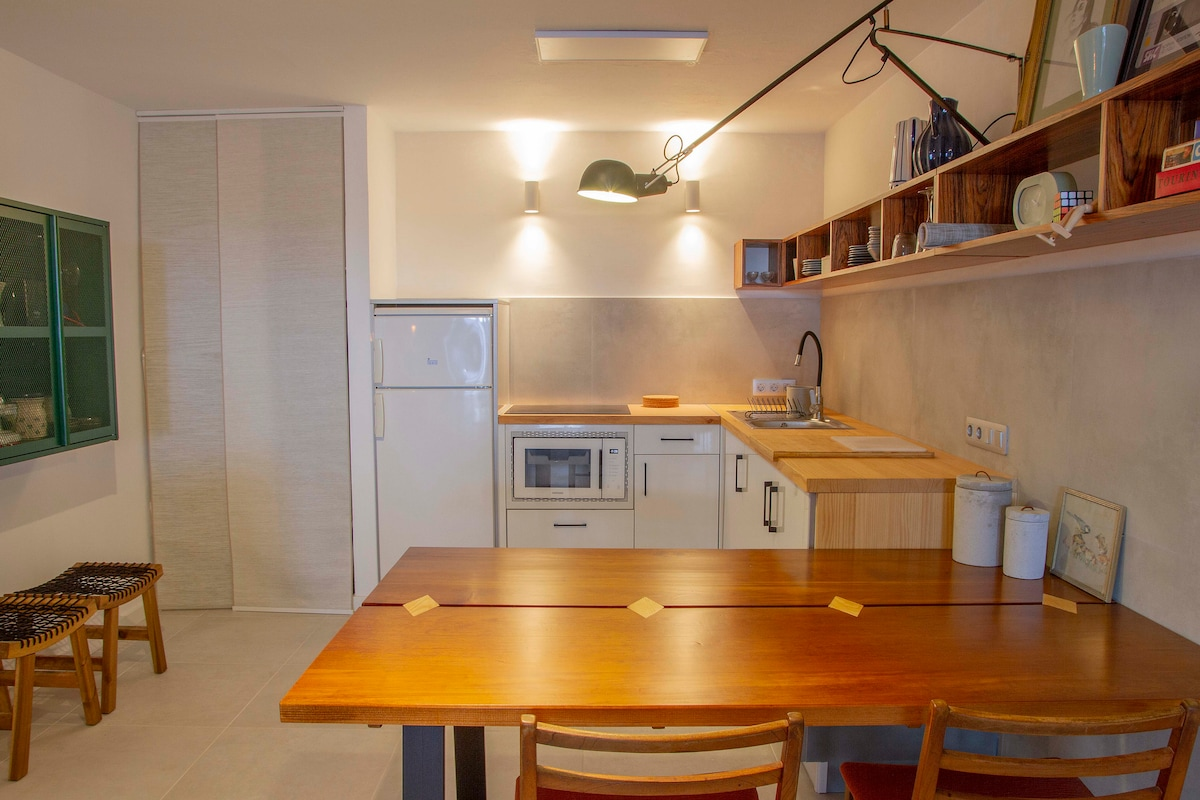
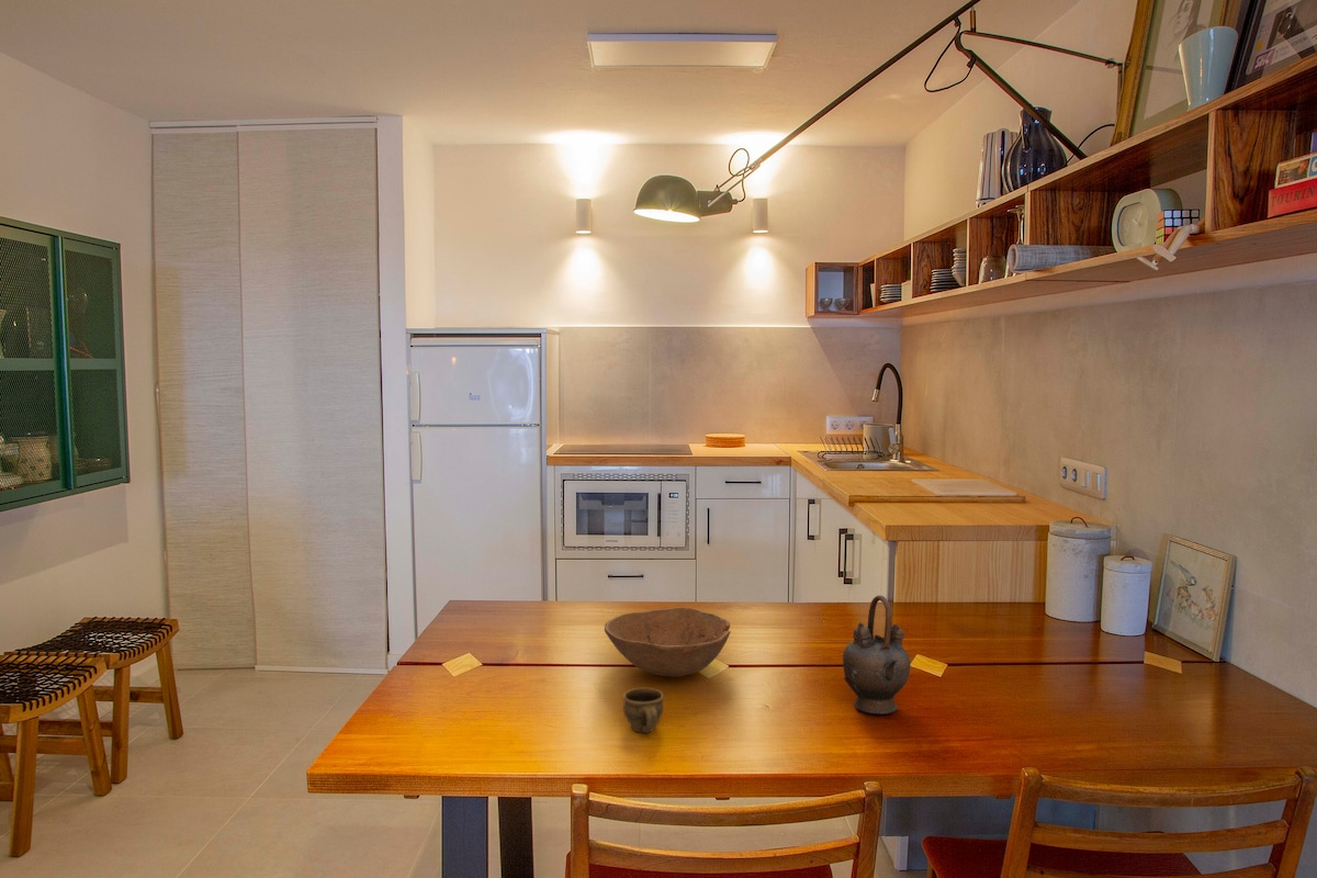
+ bowl [604,607,732,678]
+ cup [622,687,665,734]
+ teapot [842,595,912,714]
